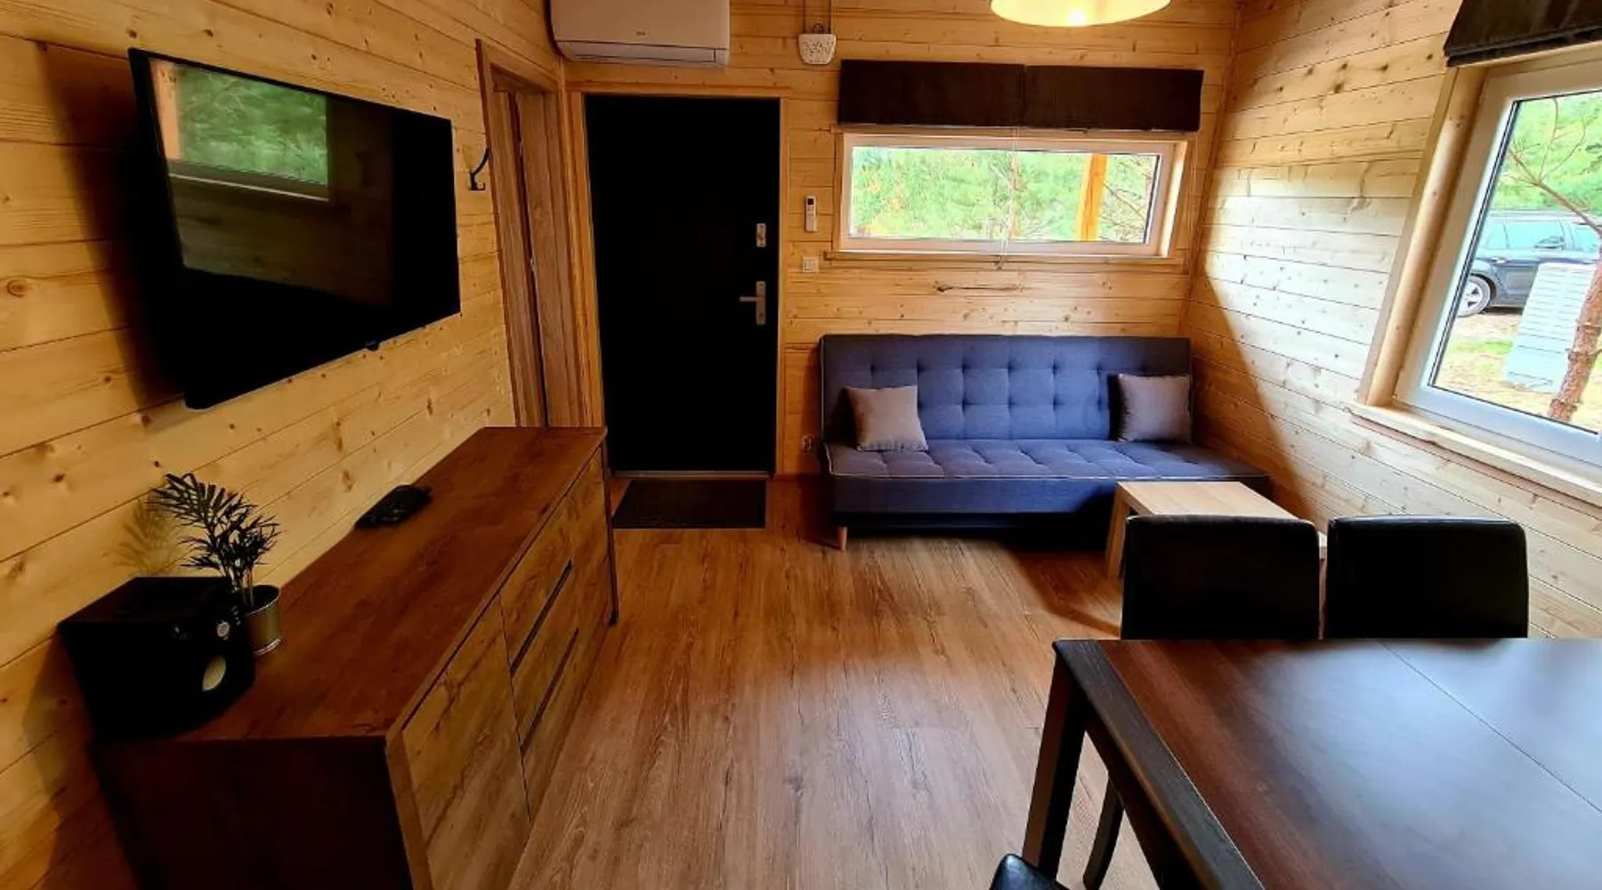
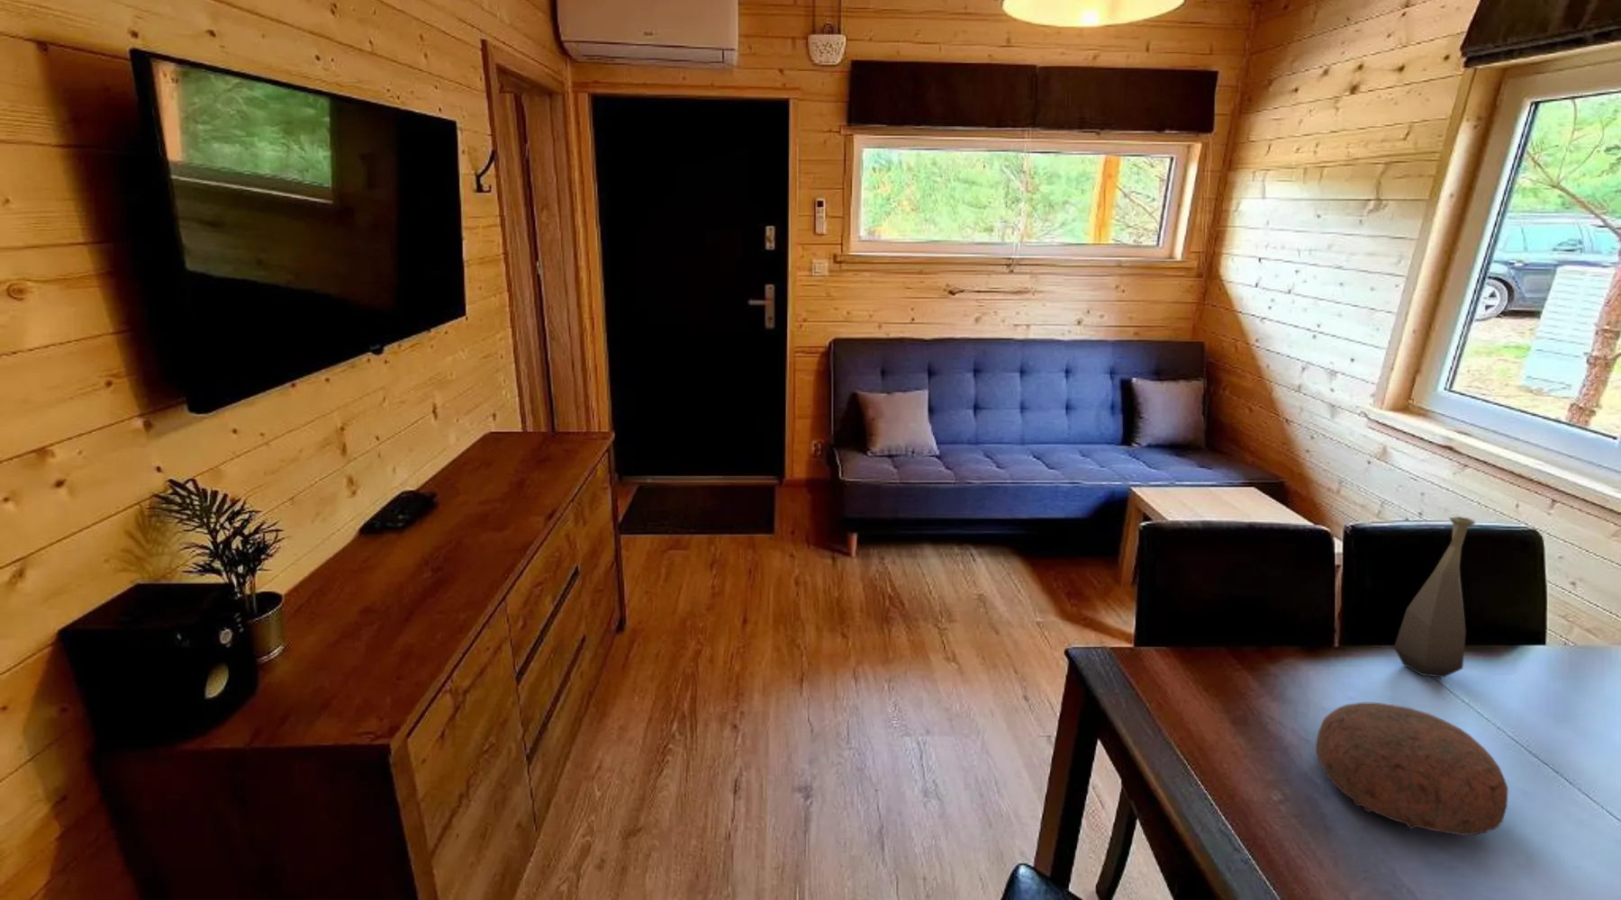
+ decorative bowl [1315,702,1509,836]
+ bottle [1394,515,1476,678]
